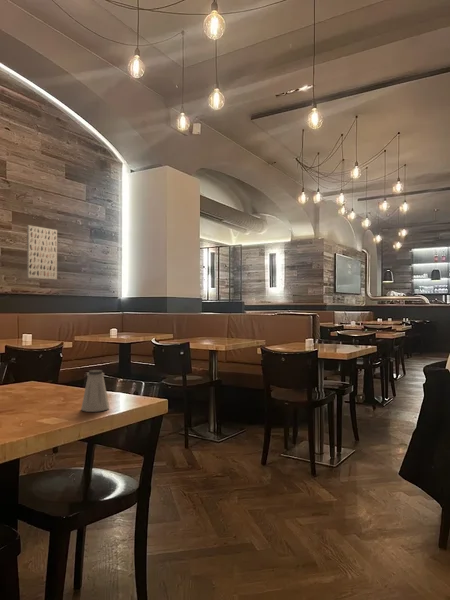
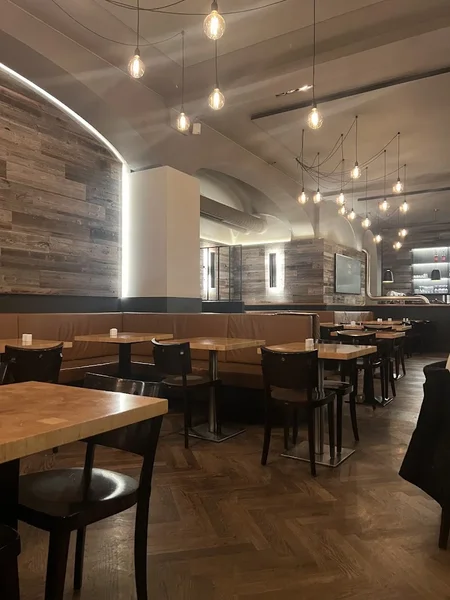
- wall art [26,224,58,280]
- saltshaker [80,369,111,413]
